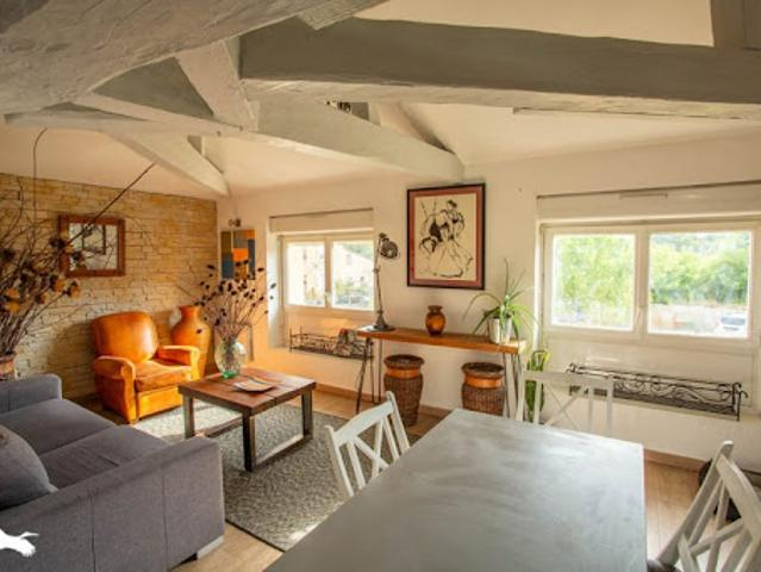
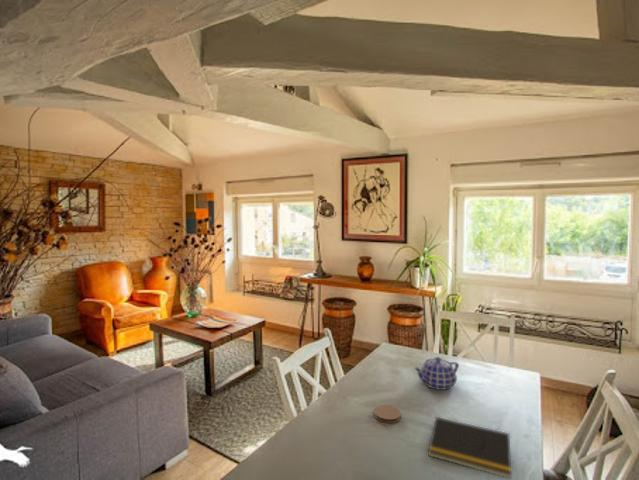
+ notepad [427,416,512,479]
+ teapot [413,356,460,391]
+ coaster [373,404,402,424]
